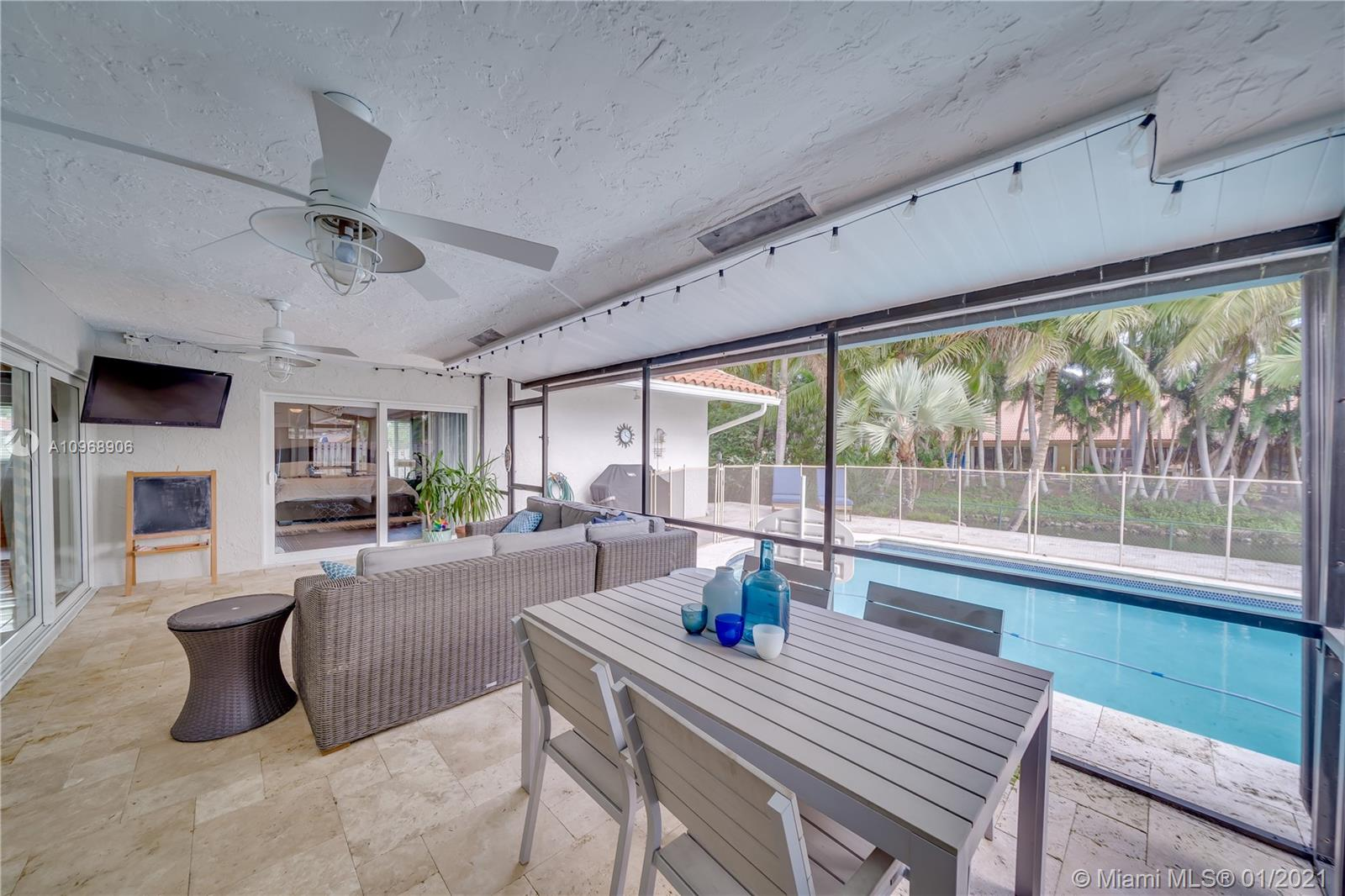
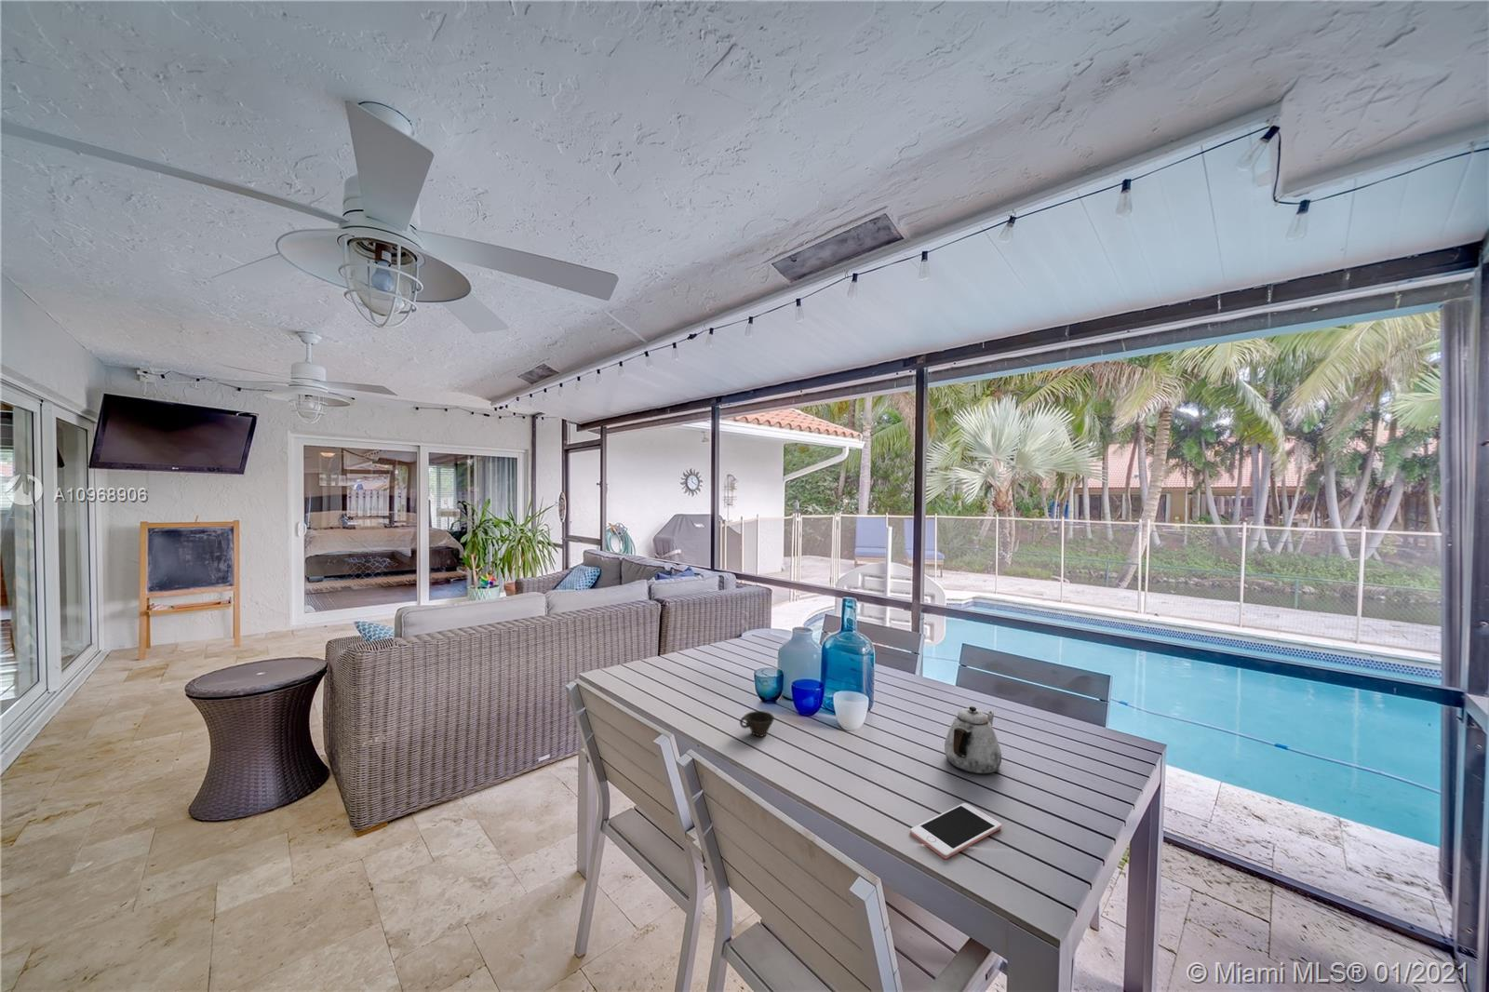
+ teapot [943,705,1002,775]
+ cell phone [909,803,1002,860]
+ cup [738,710,775,738]
